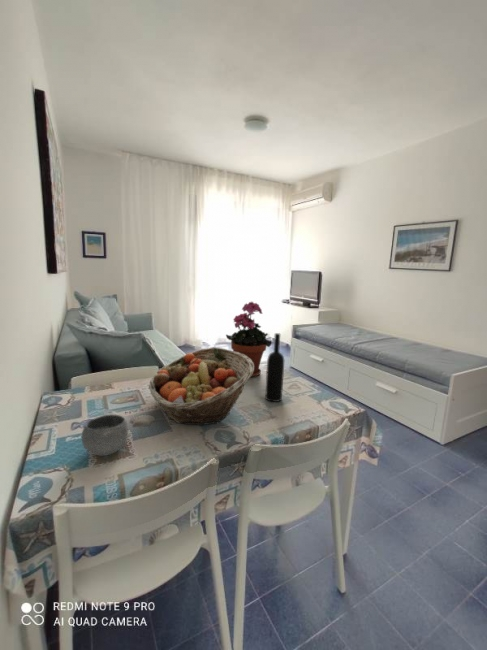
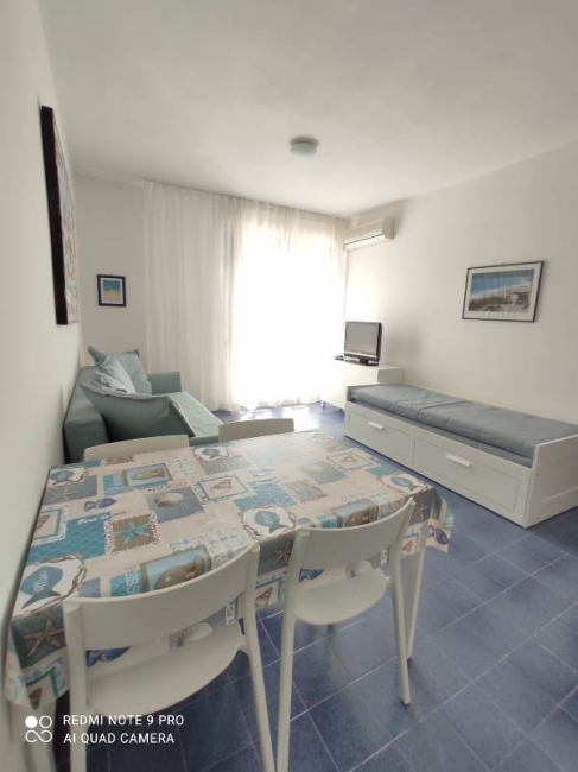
- wine bottle [264,332,285,403]
- fruit basket [148,346,254,426]
- bowl [81,413,130,457]
- potted plant [225,300,273,378]
